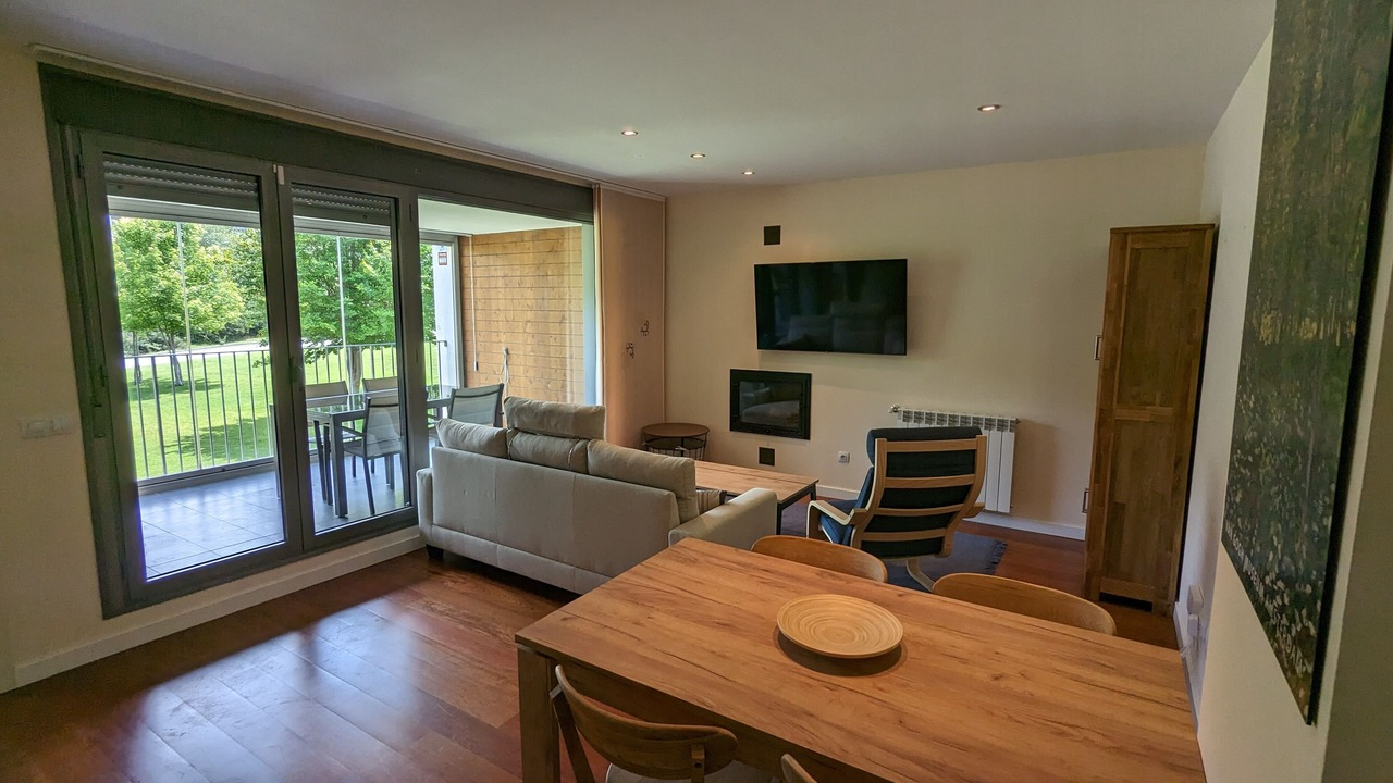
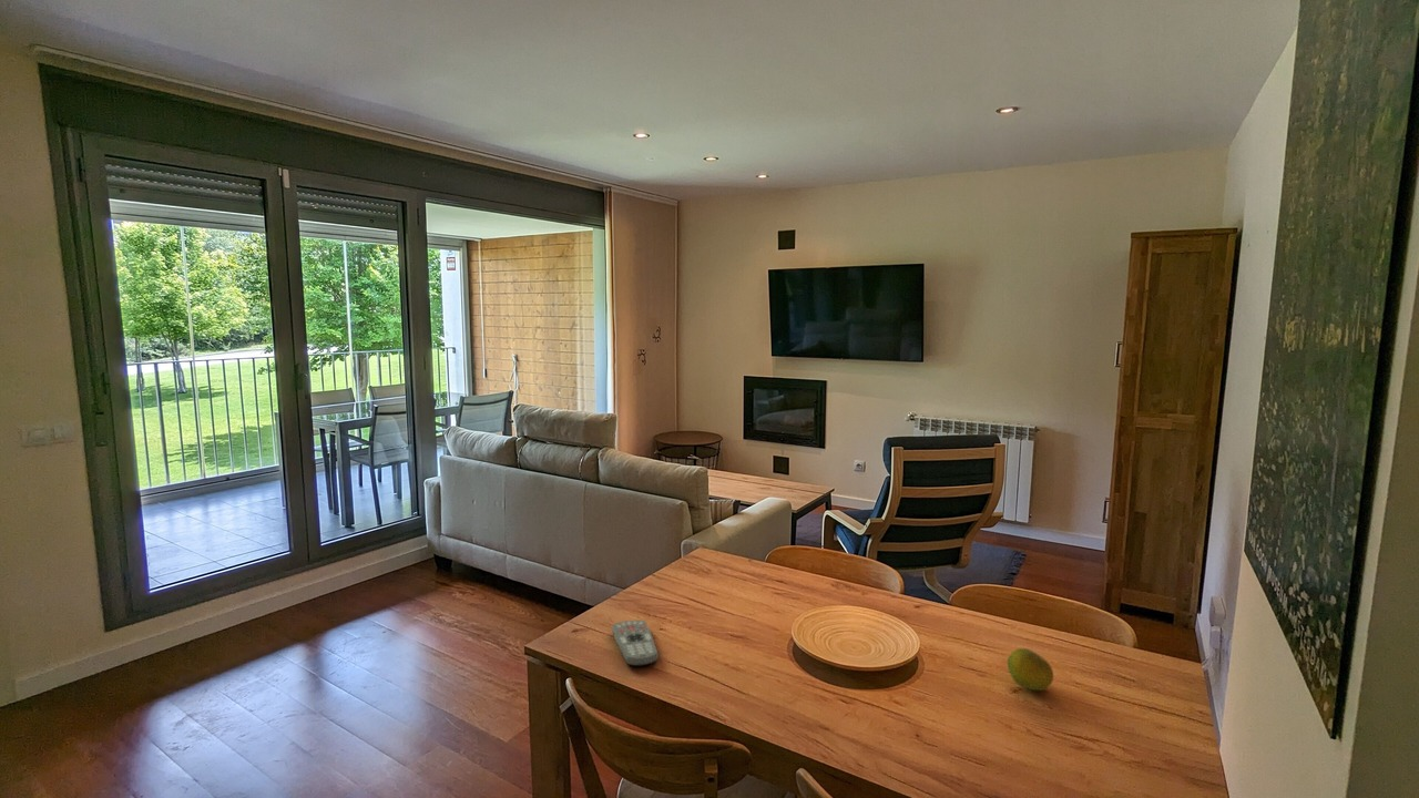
+ remote control [611,618,660,667]
+ fruit [1007,647,1054,692]
